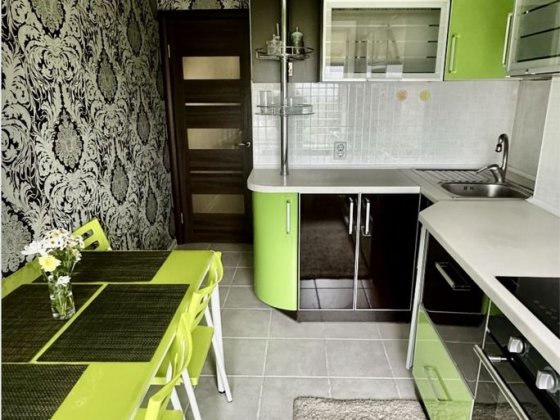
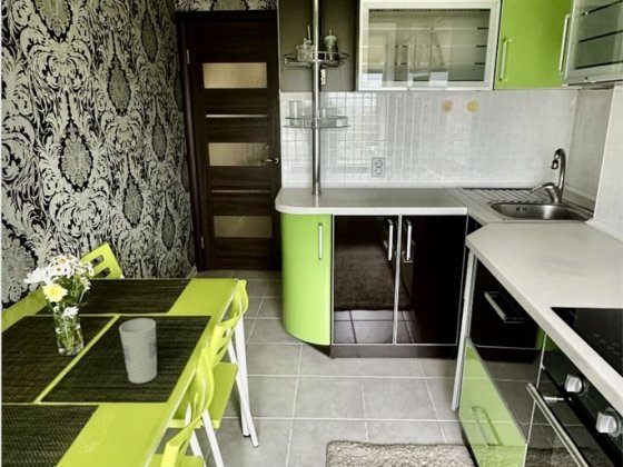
+ cup [118,317,158,385]
